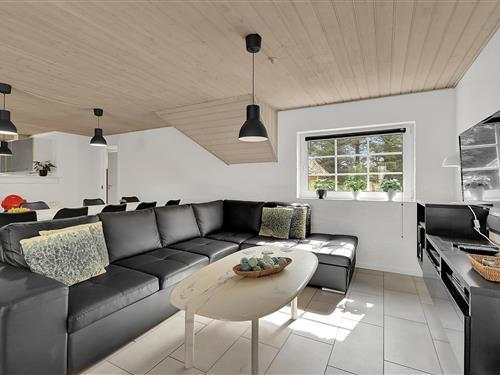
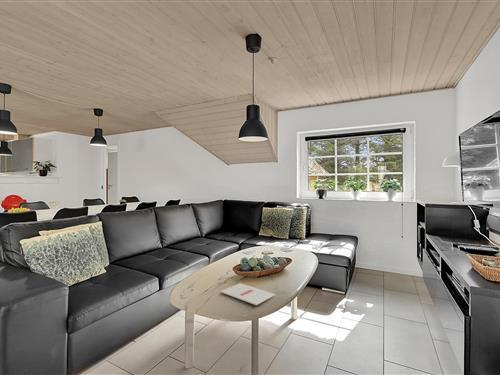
+ magazine [220,282,276,306]
